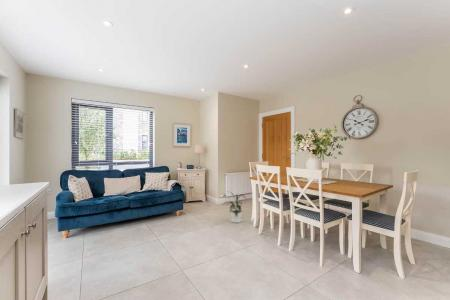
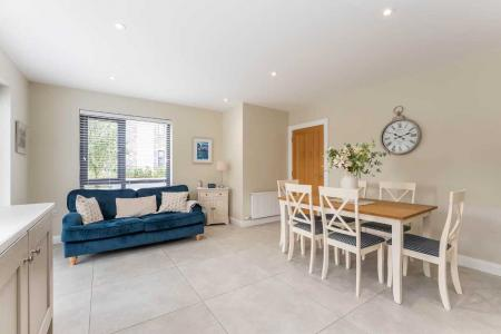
- house plant [223,190,247,224]
